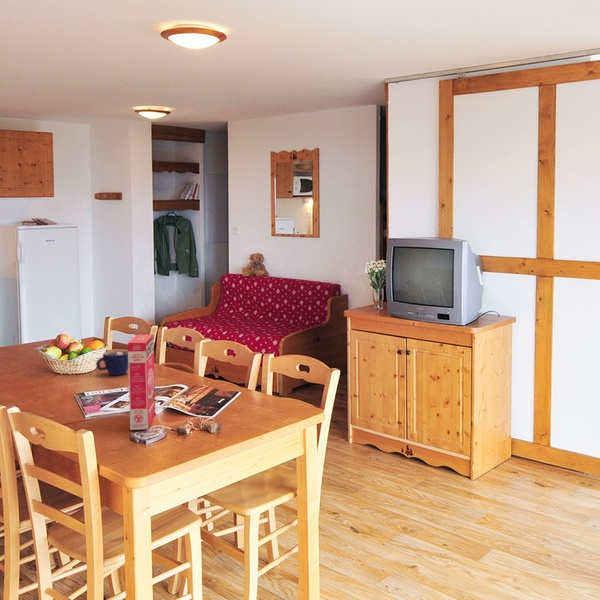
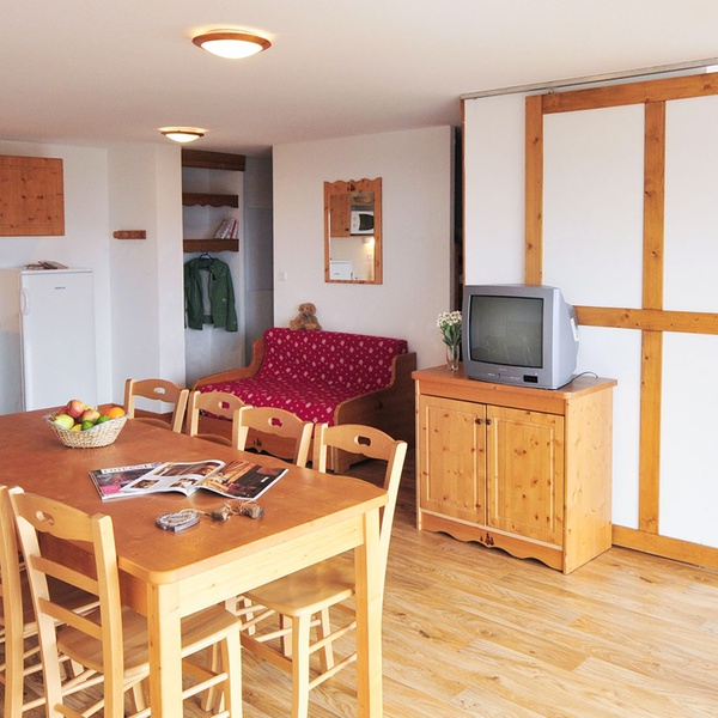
- cereal box [127,333,156,431]
- cup [95,350,128,376]
